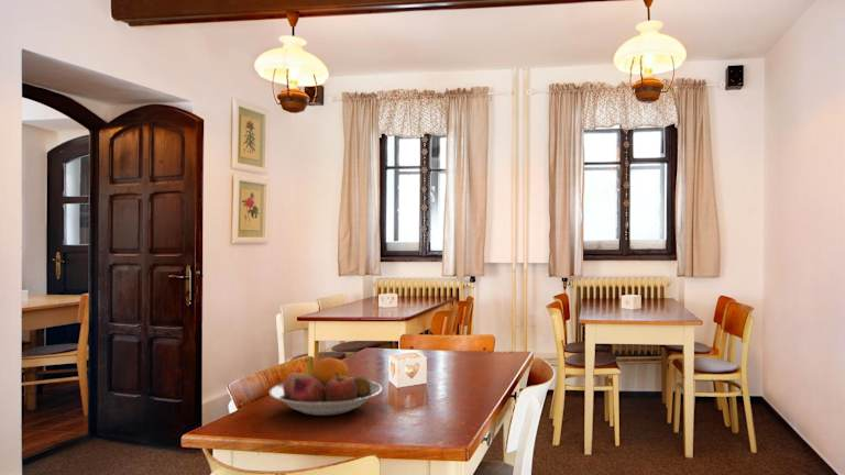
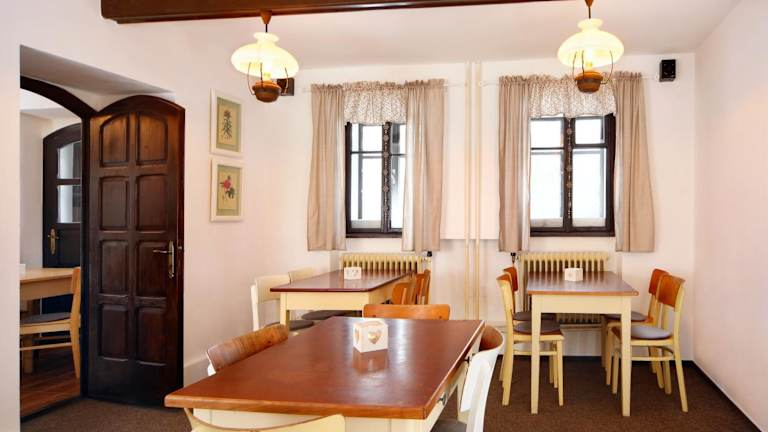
- fruit bowl [268,355,383,417]
